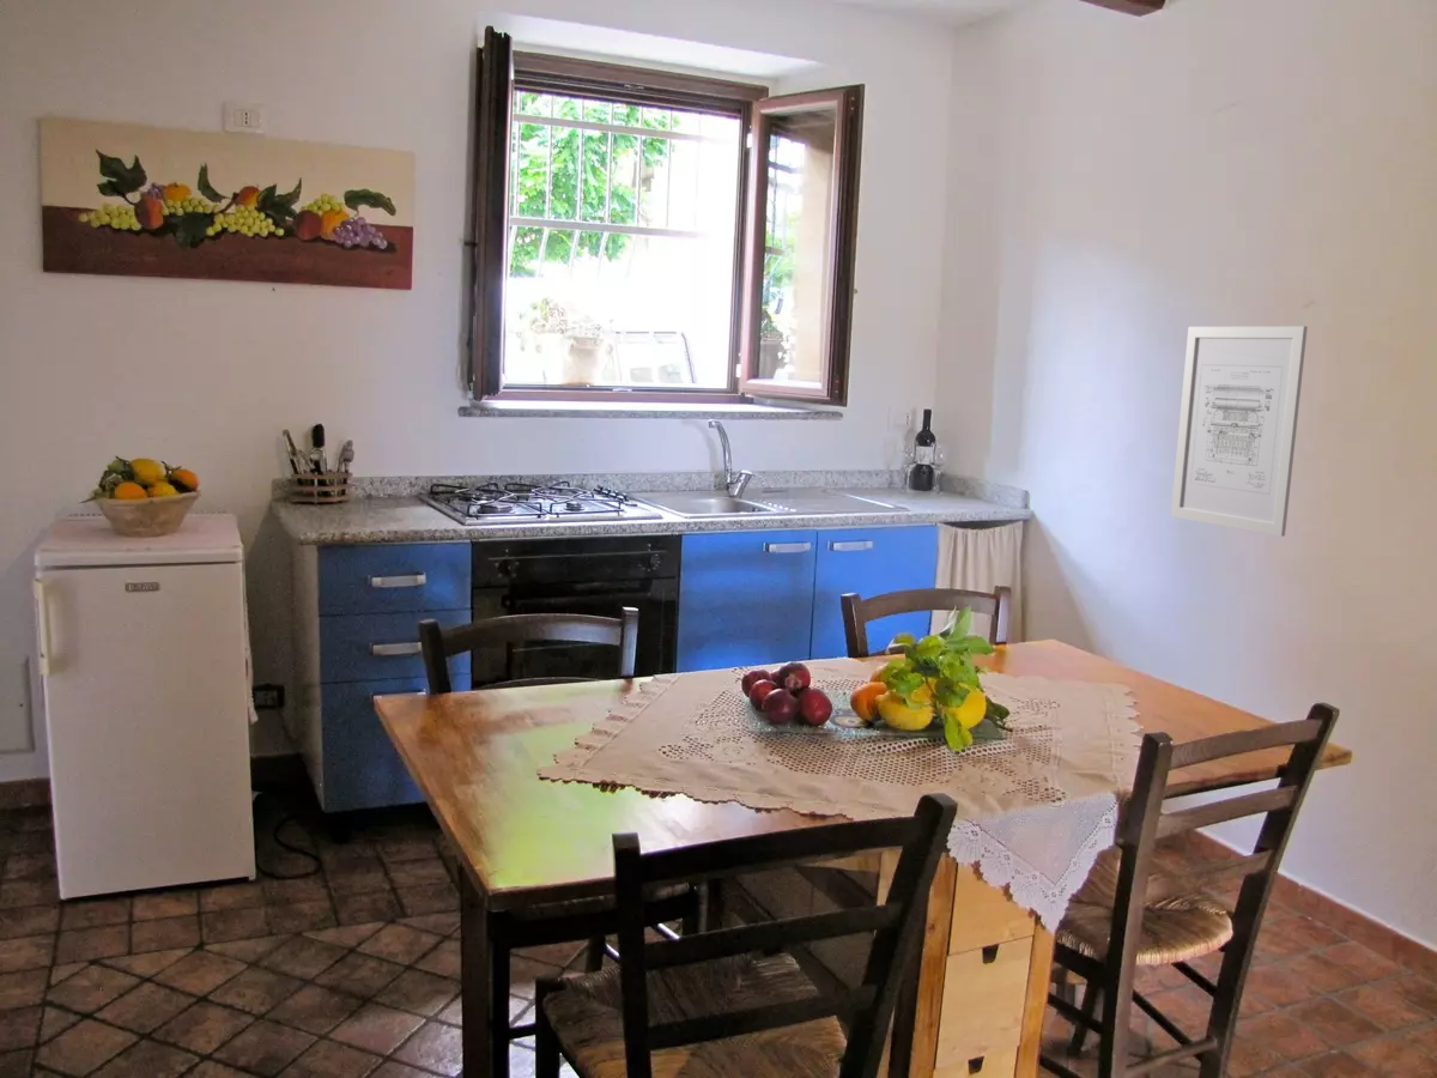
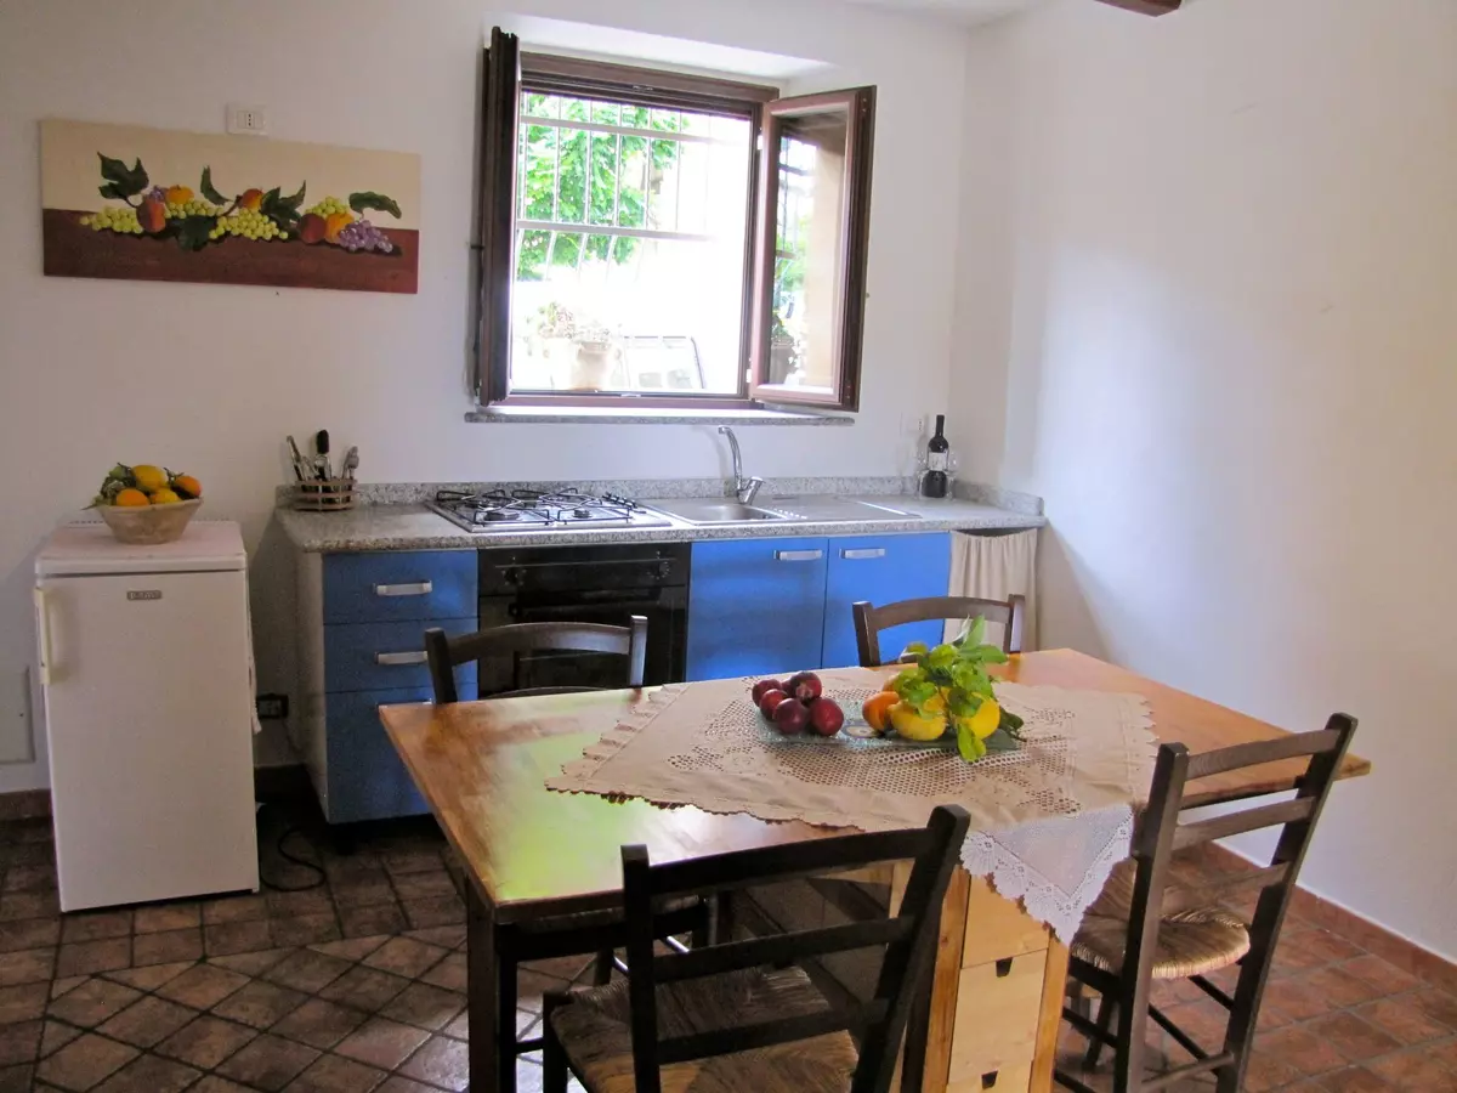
- wall art [1170,325,1309,538]
